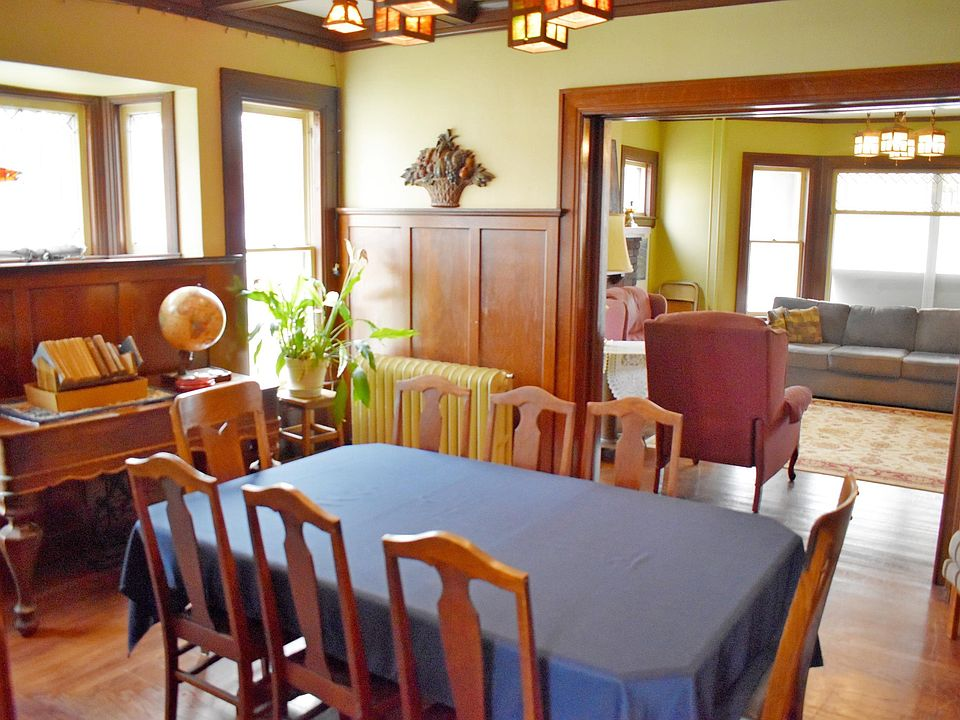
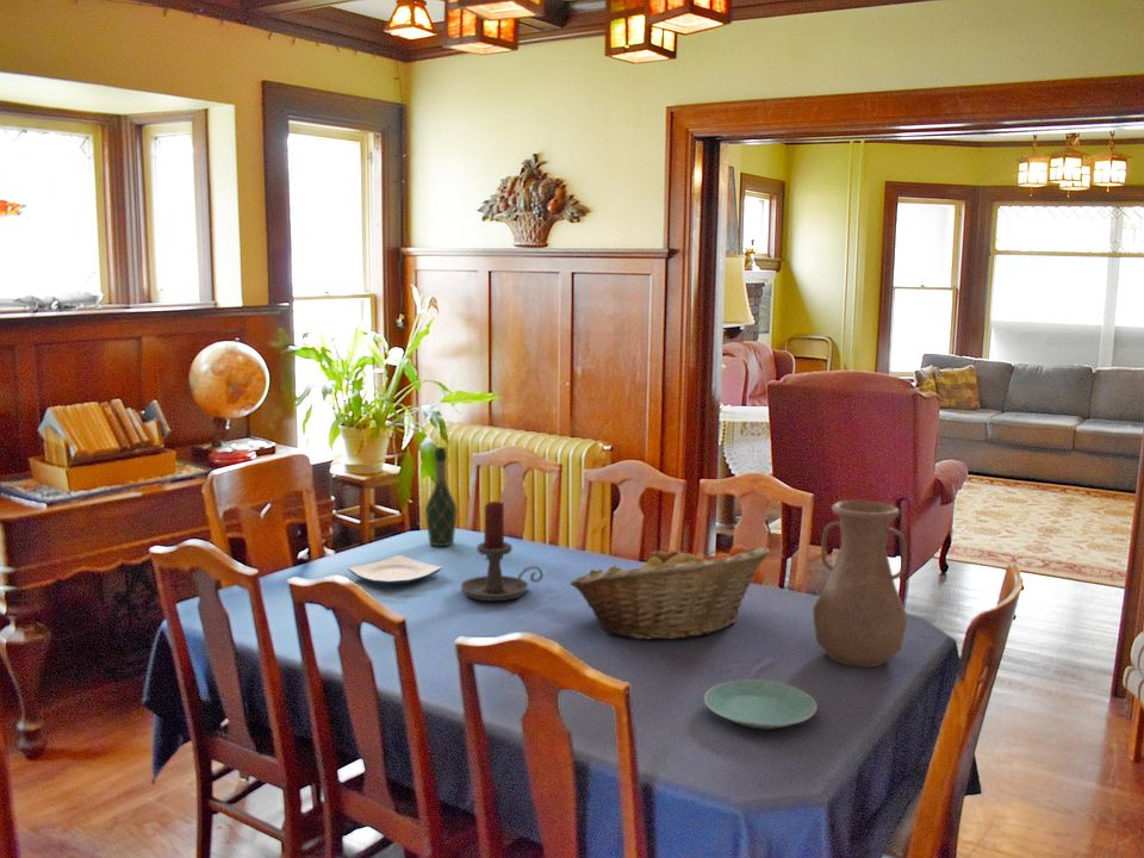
+ plate [347,554,443,586]
+ wine bottle [424,446,458,547]
+ candle holder [460,500,545,602]
+ plate [703,678,819,730]
+ vase [812,499,909,669]
+ fruit basket [570,543,771,641]
